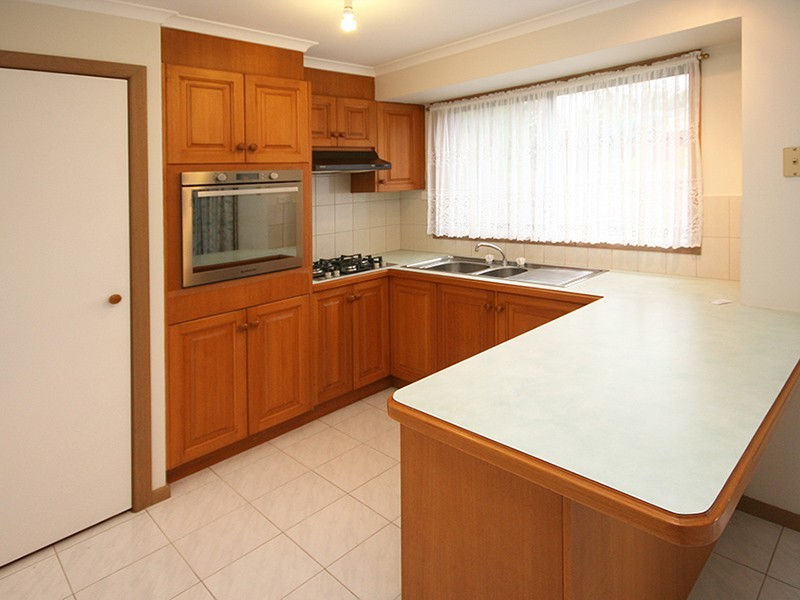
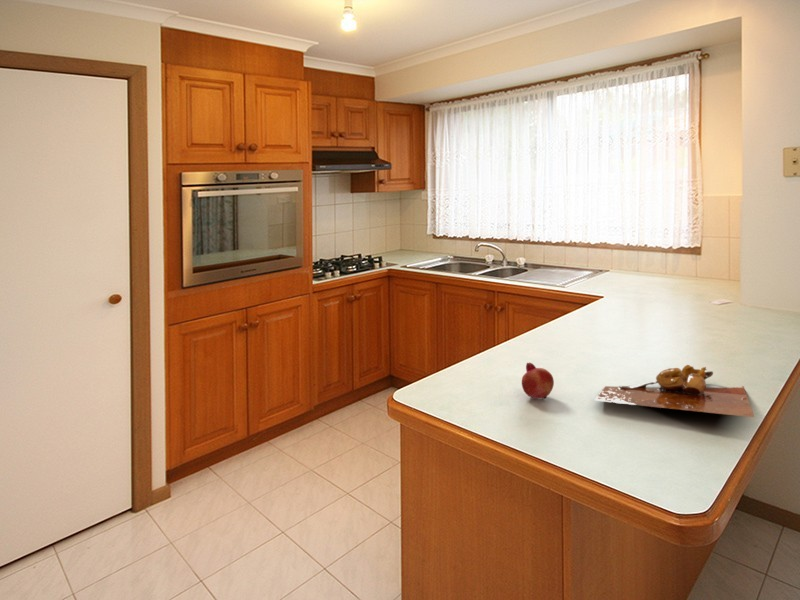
+ cutting board [594,364,755,418]
+ fruit [521,361,555,400]
